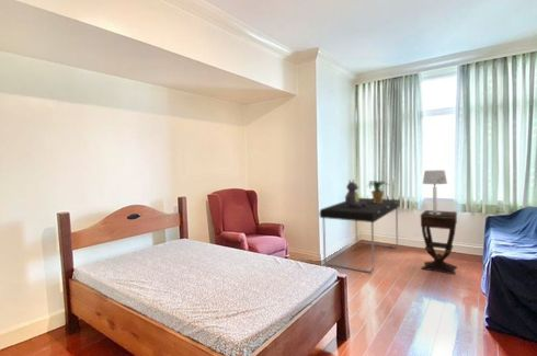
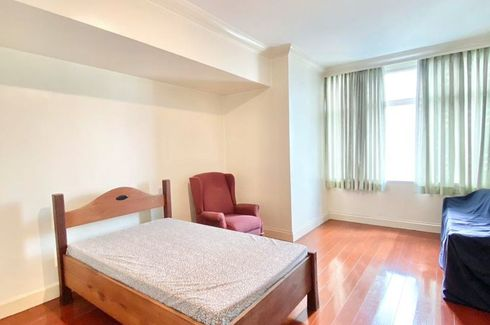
- side table [420,209,458,275]
- stuffed bear [344,179,367,208]
- potted plant [367,180,391,204]
- table lamp [422,169,448,215]
- desk [319,197,400,274]
